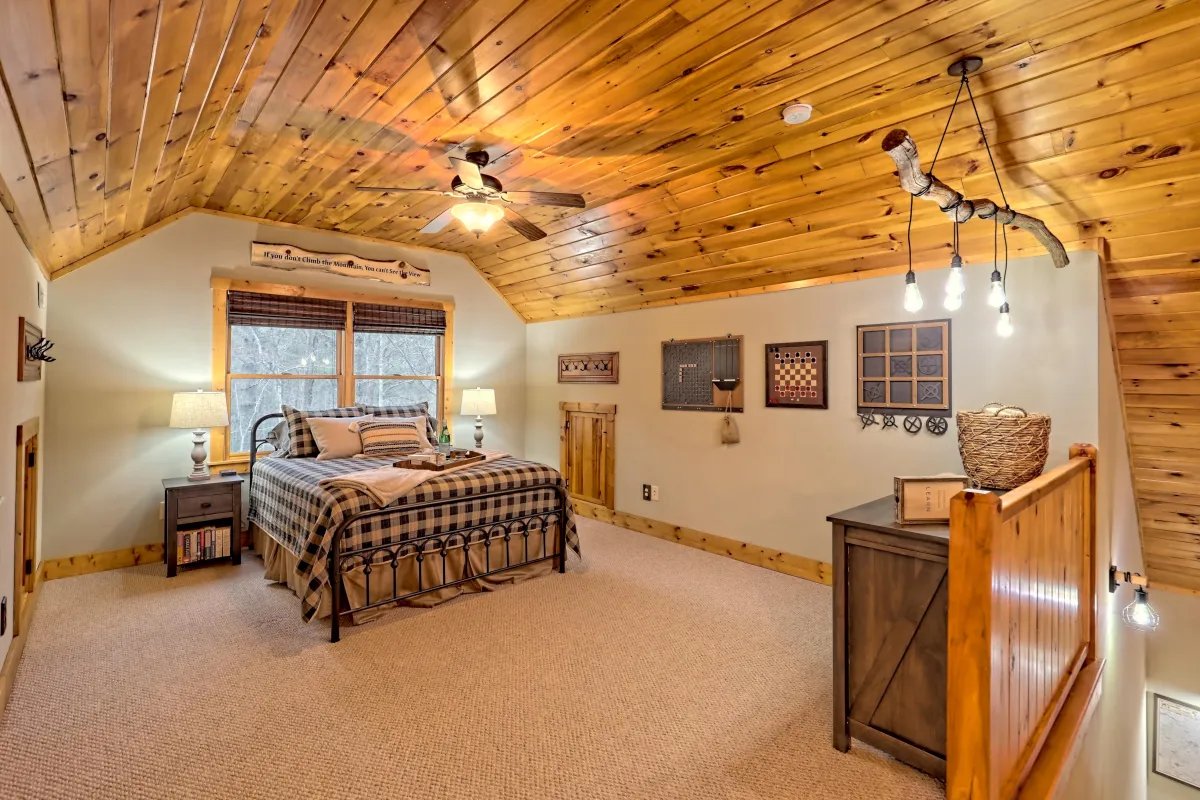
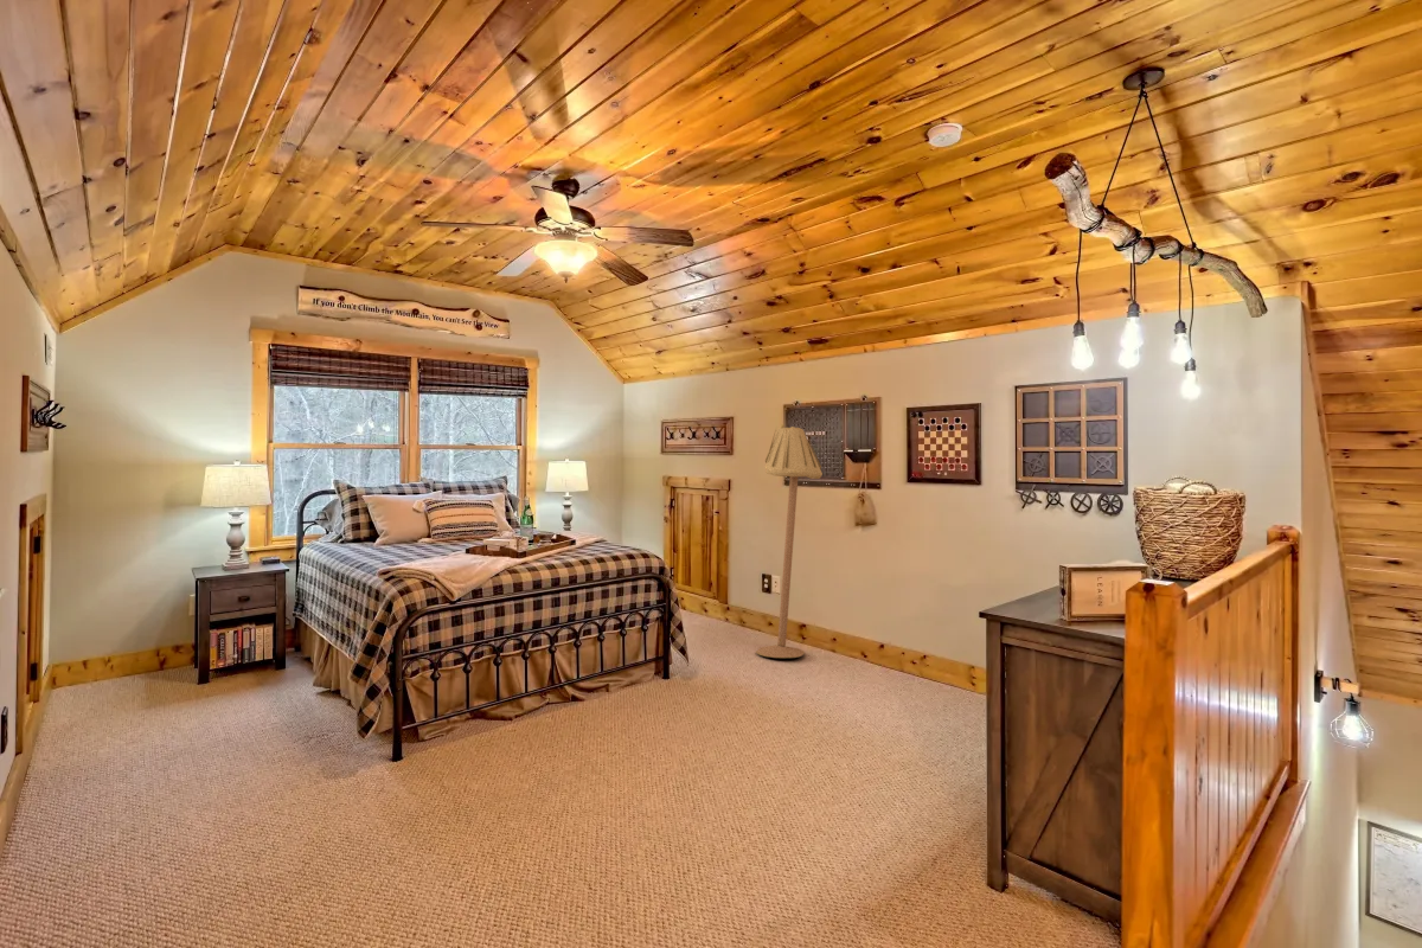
+ floor lamp [755,423,824,659]
